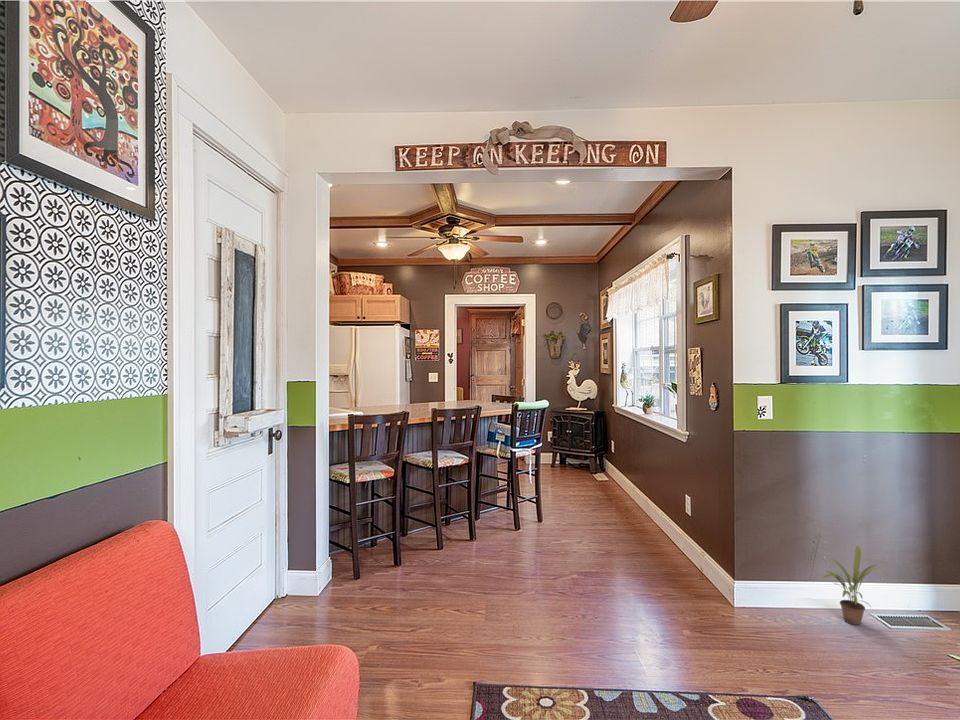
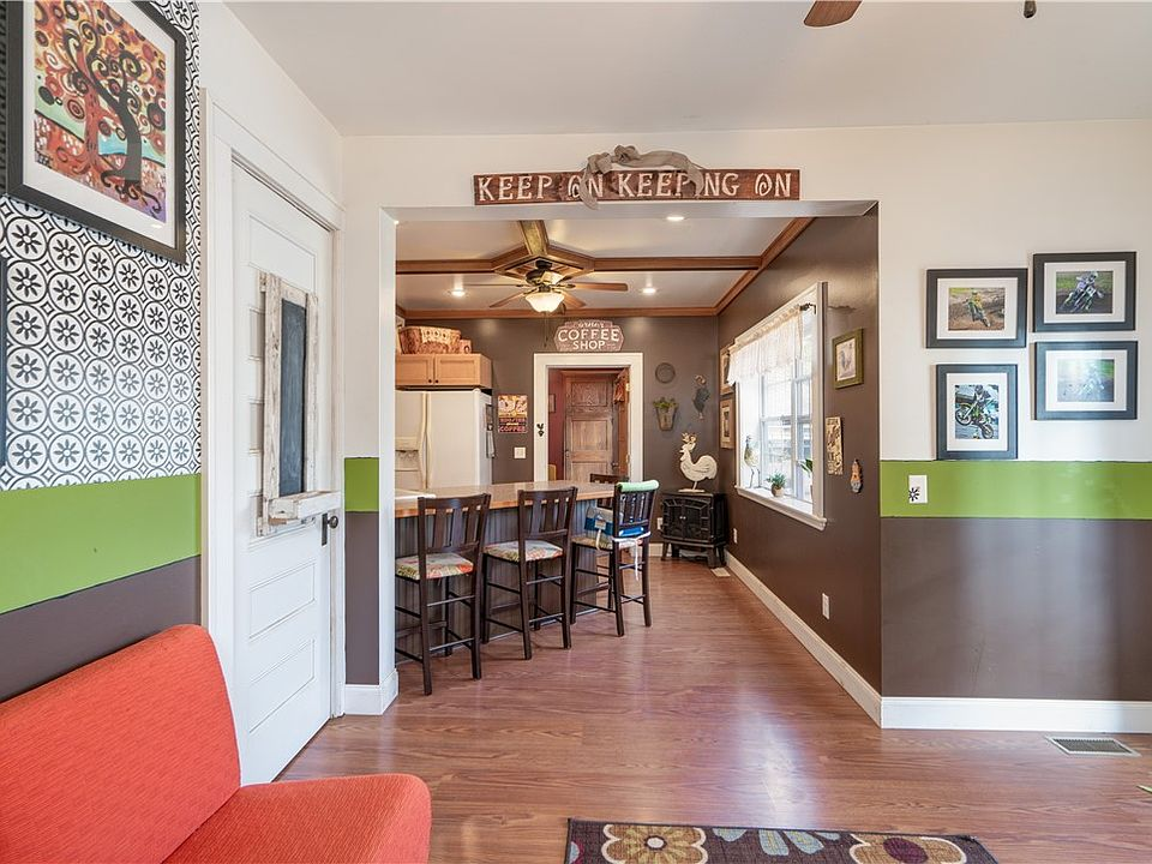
- potted plant [821,544,889,626]
